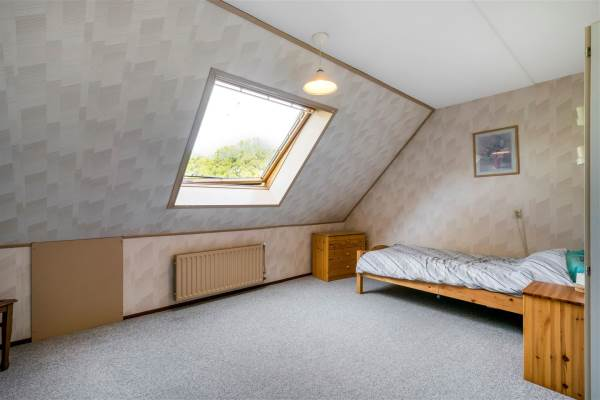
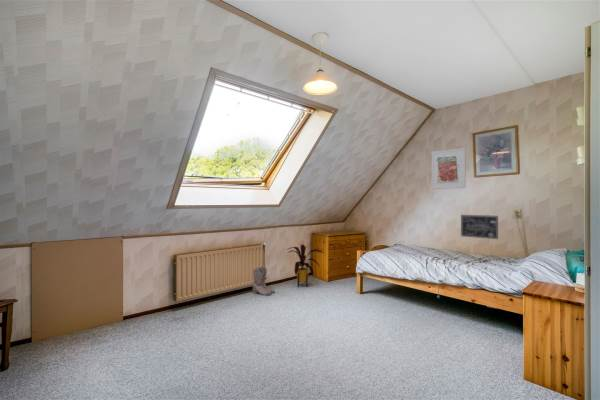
+ boots [252,265,276,296]
+ house plant [286,243,325,288]
+ wall art [460,214,499,240]
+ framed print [431,147,466,190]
